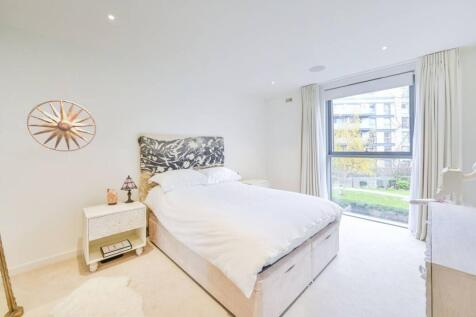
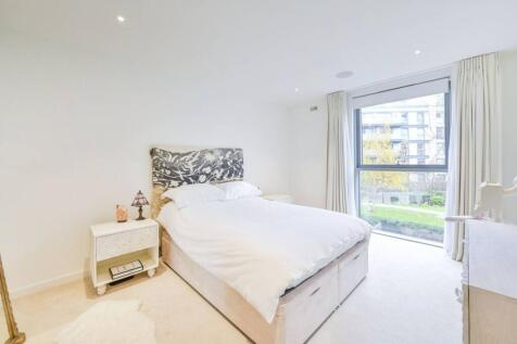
- wall art [26,99,97,152]
